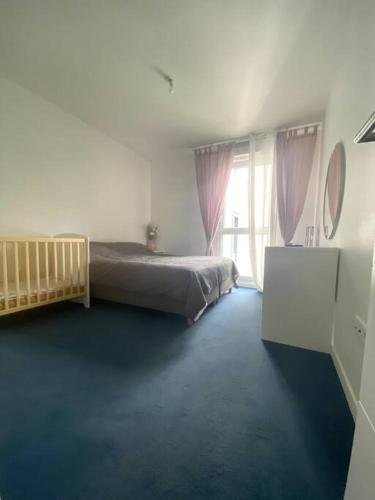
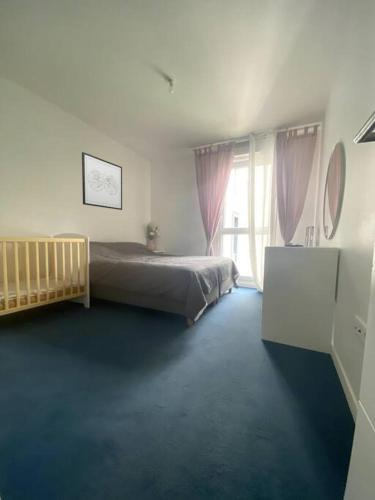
+ wall art [81,151,123,211]
